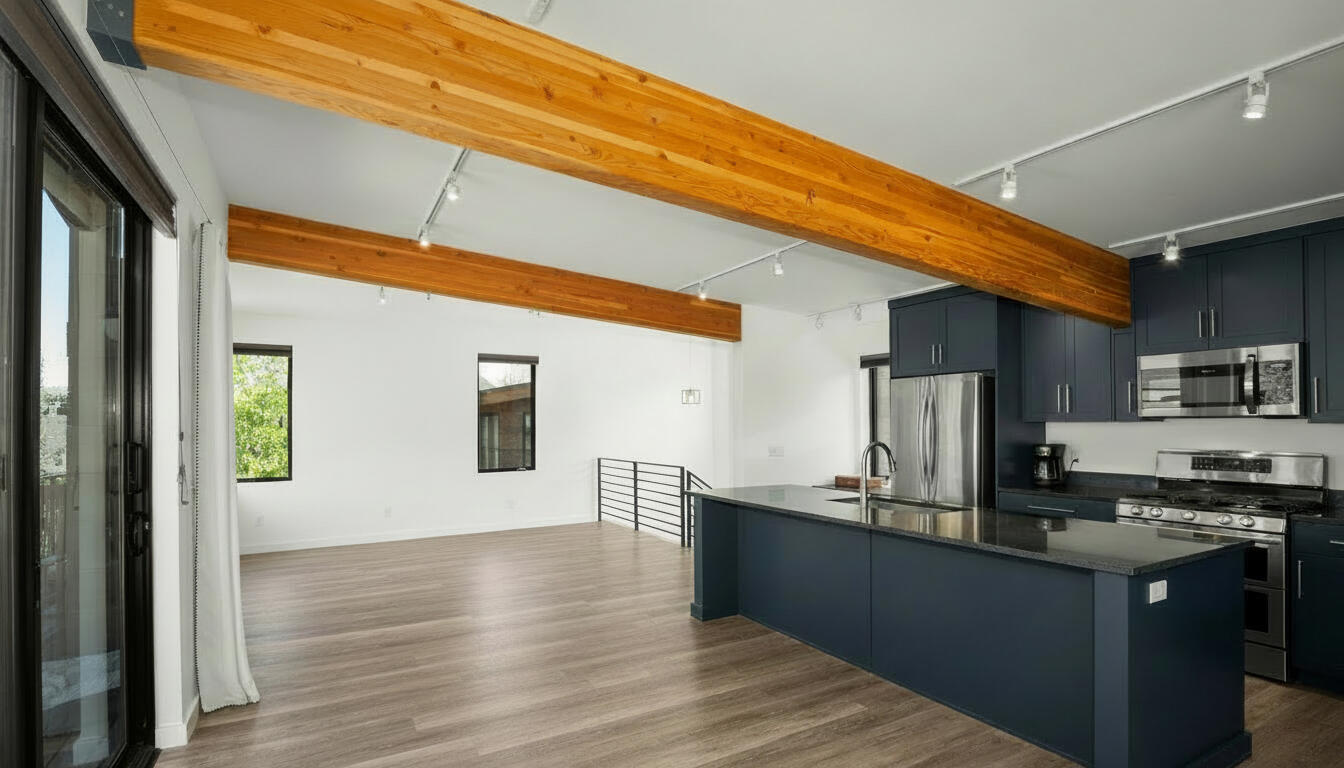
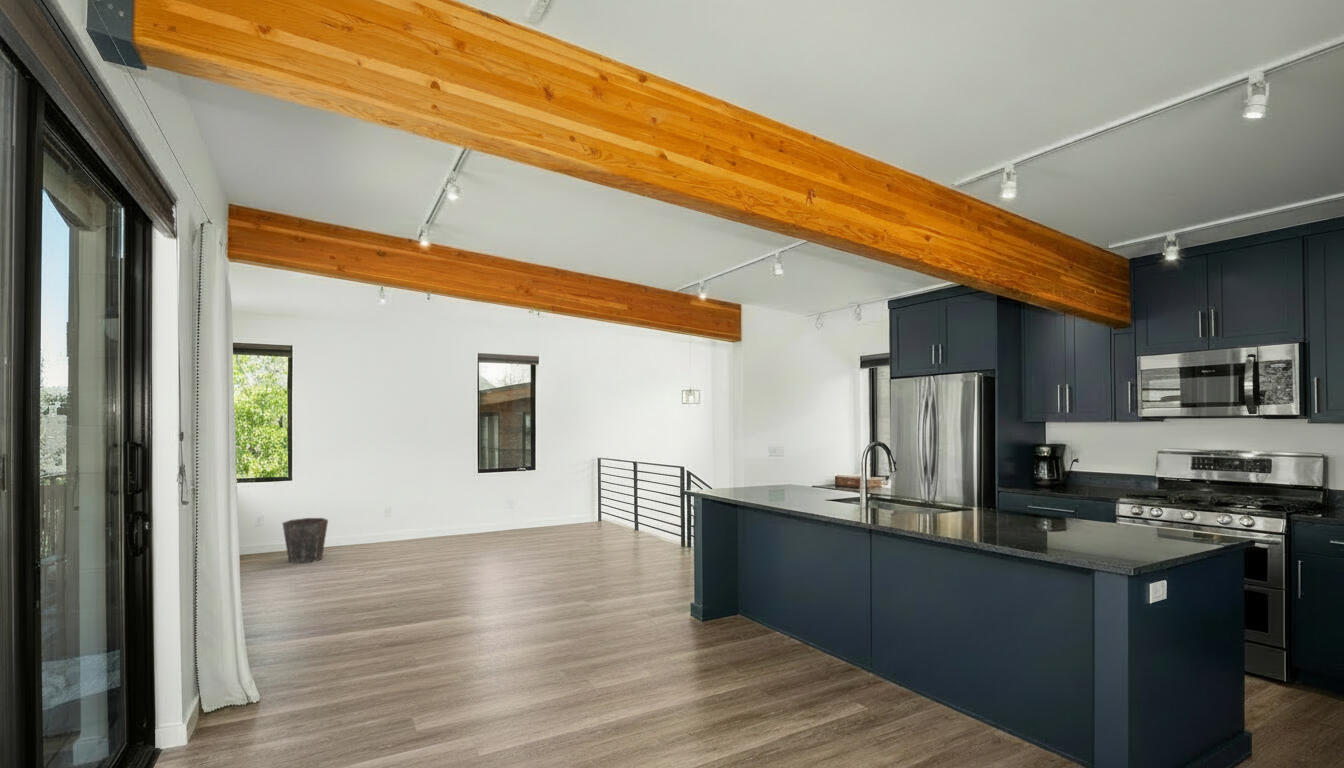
+ waste bin [282,517,329,564]
